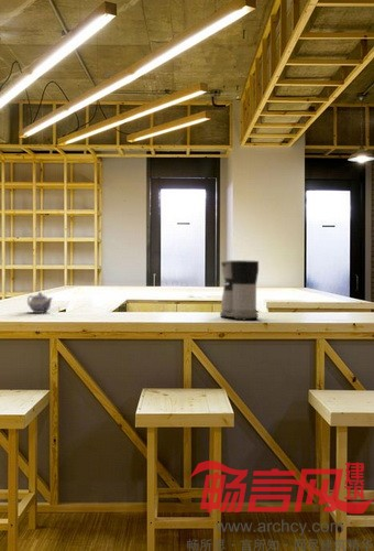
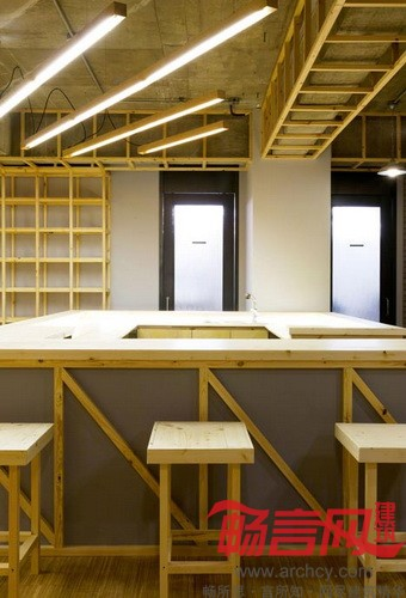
- teapot [26,291,54,314]
- coffee maker [219,259,260,322]
